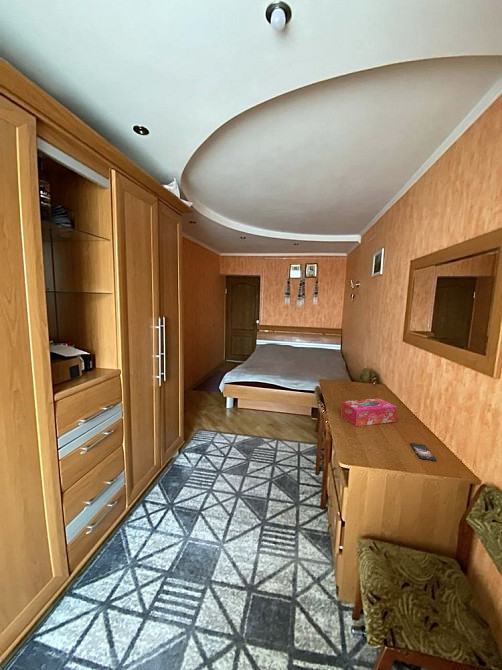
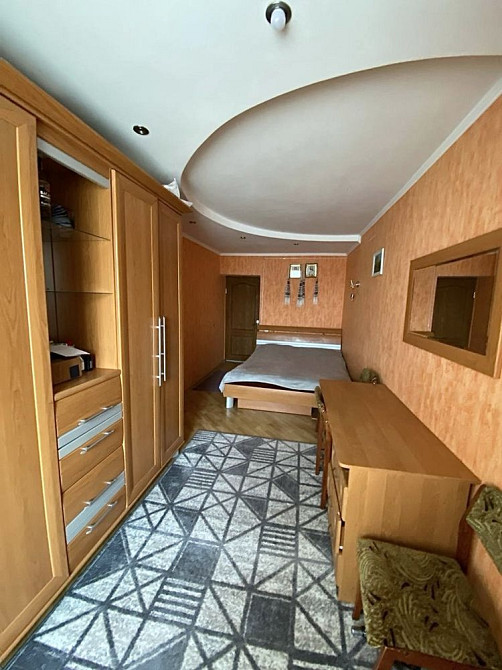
- smartphone [409,442,437,462]
- tissue box [340,397,397,427]
